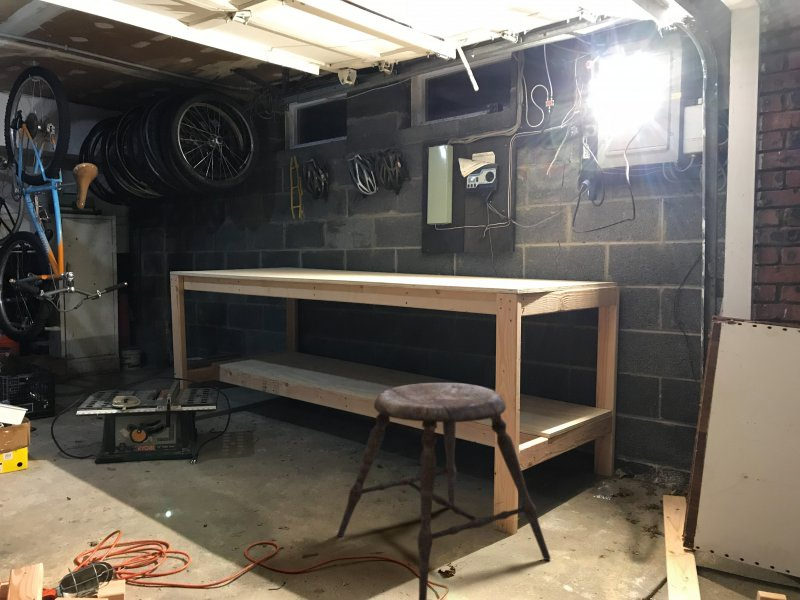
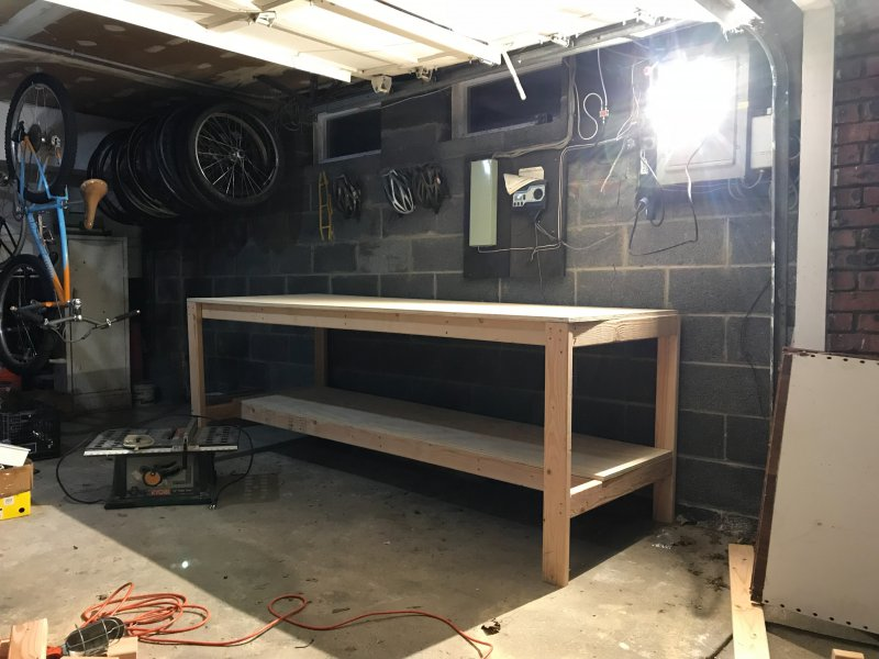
- stool [336,382,552,600]
